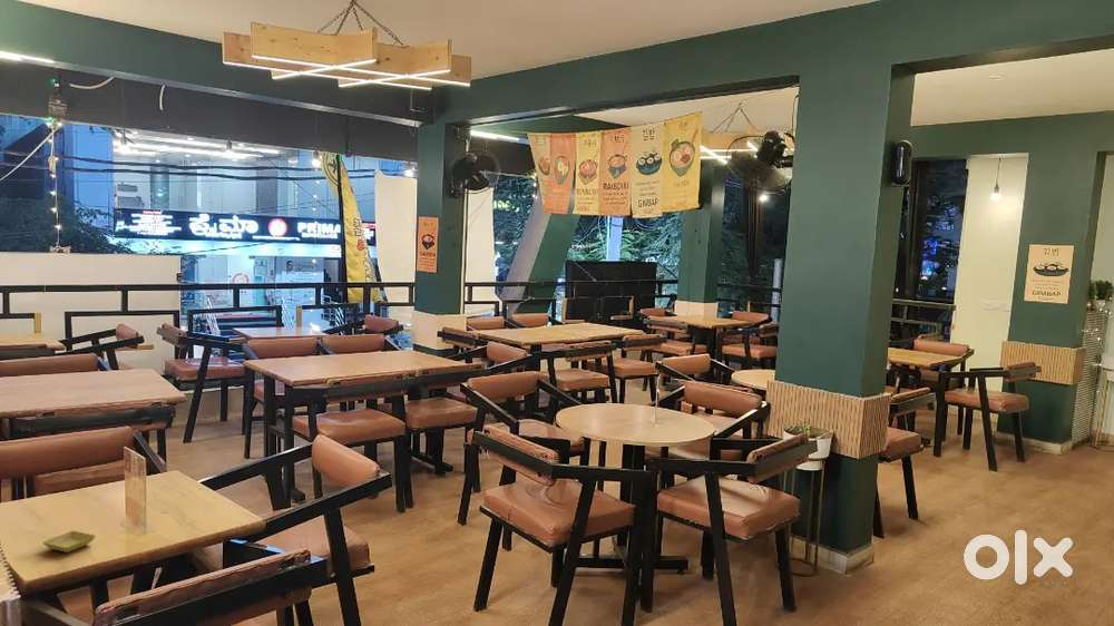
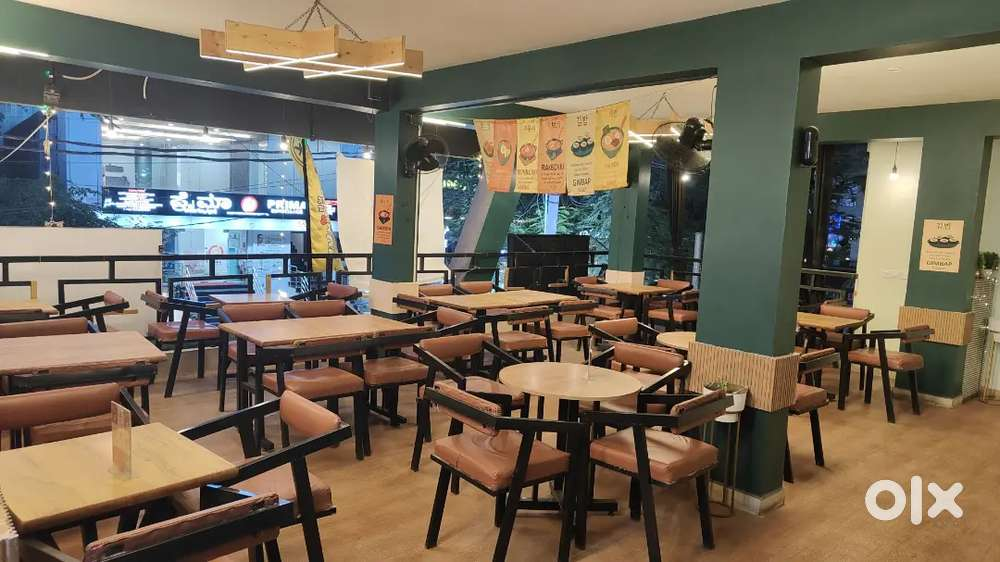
- saucer [41,530,97,554]
